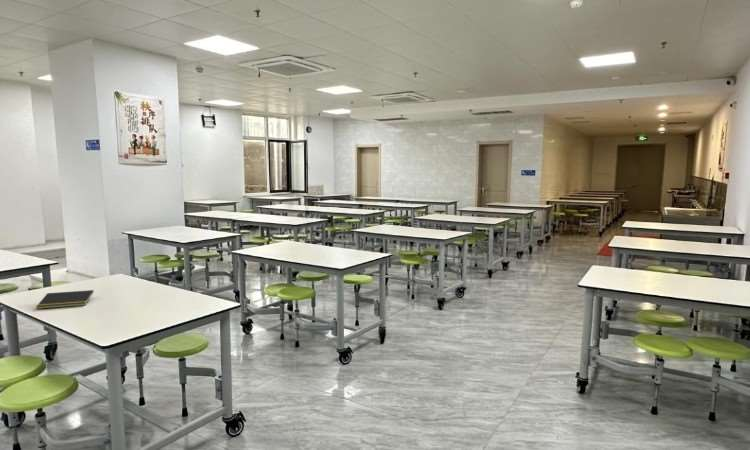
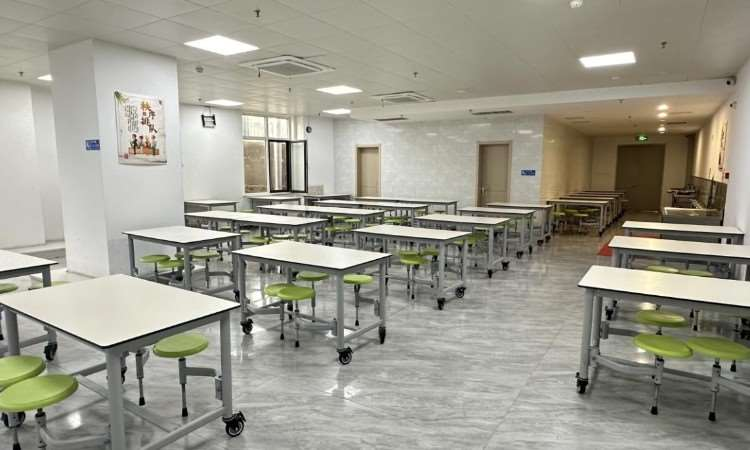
- notepad [35,289,95,310]
